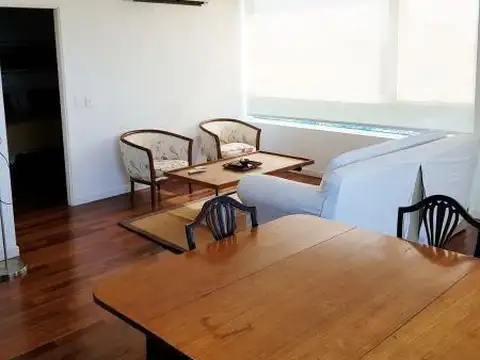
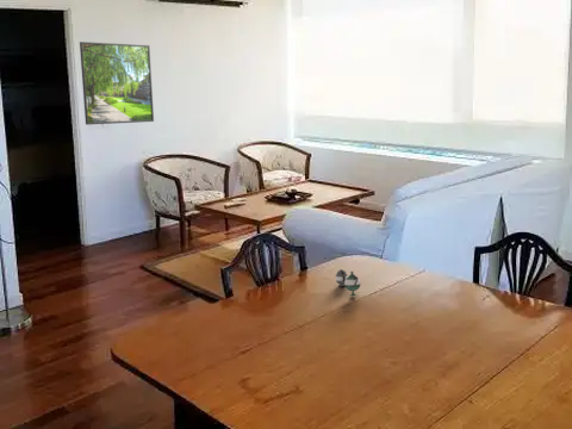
+ teapot [335,268,362,297]
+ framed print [79,41,155,126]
